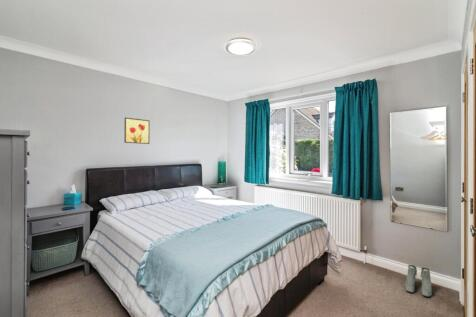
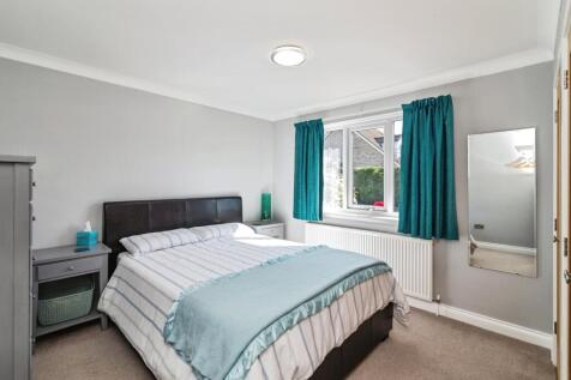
- wall art [123,116,151,145]
- boots [405,264,433,298]
